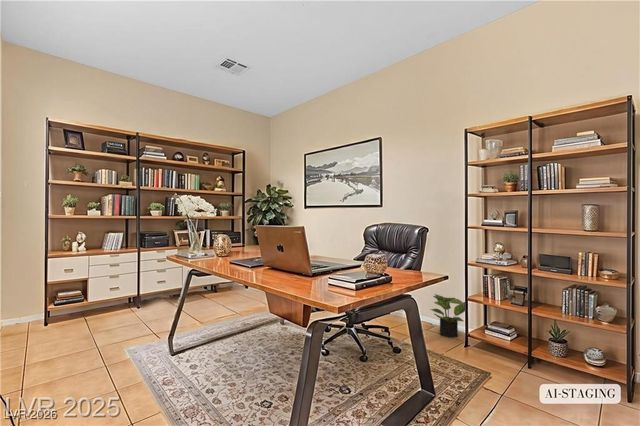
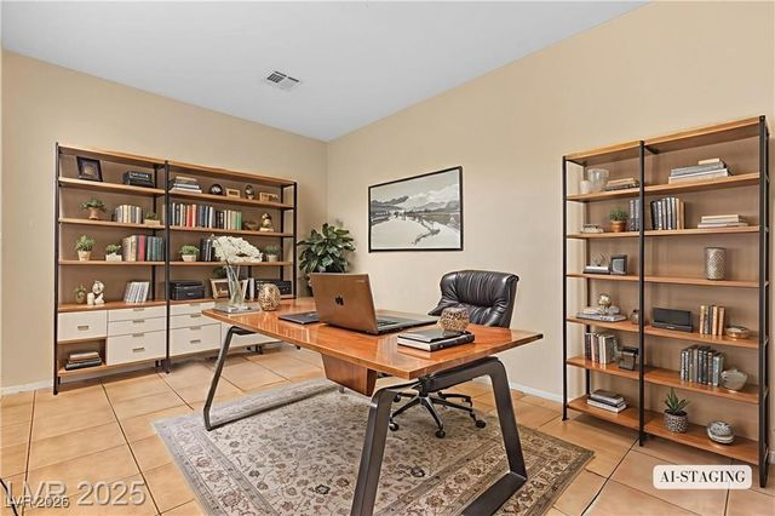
- potted plant [429,293,466,339]
